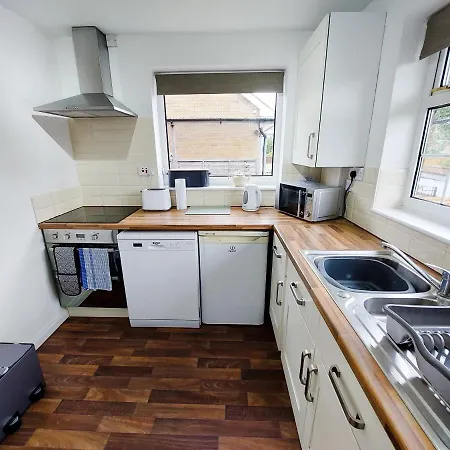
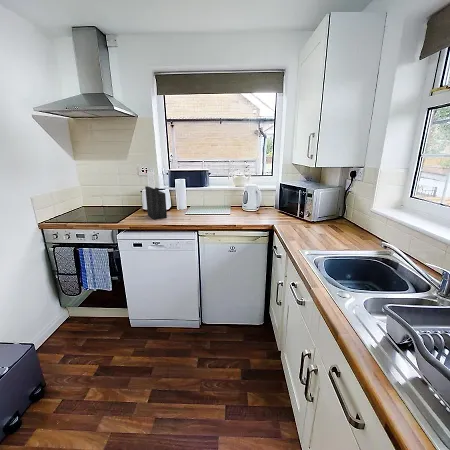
+ knife block [144,170,168,220]
